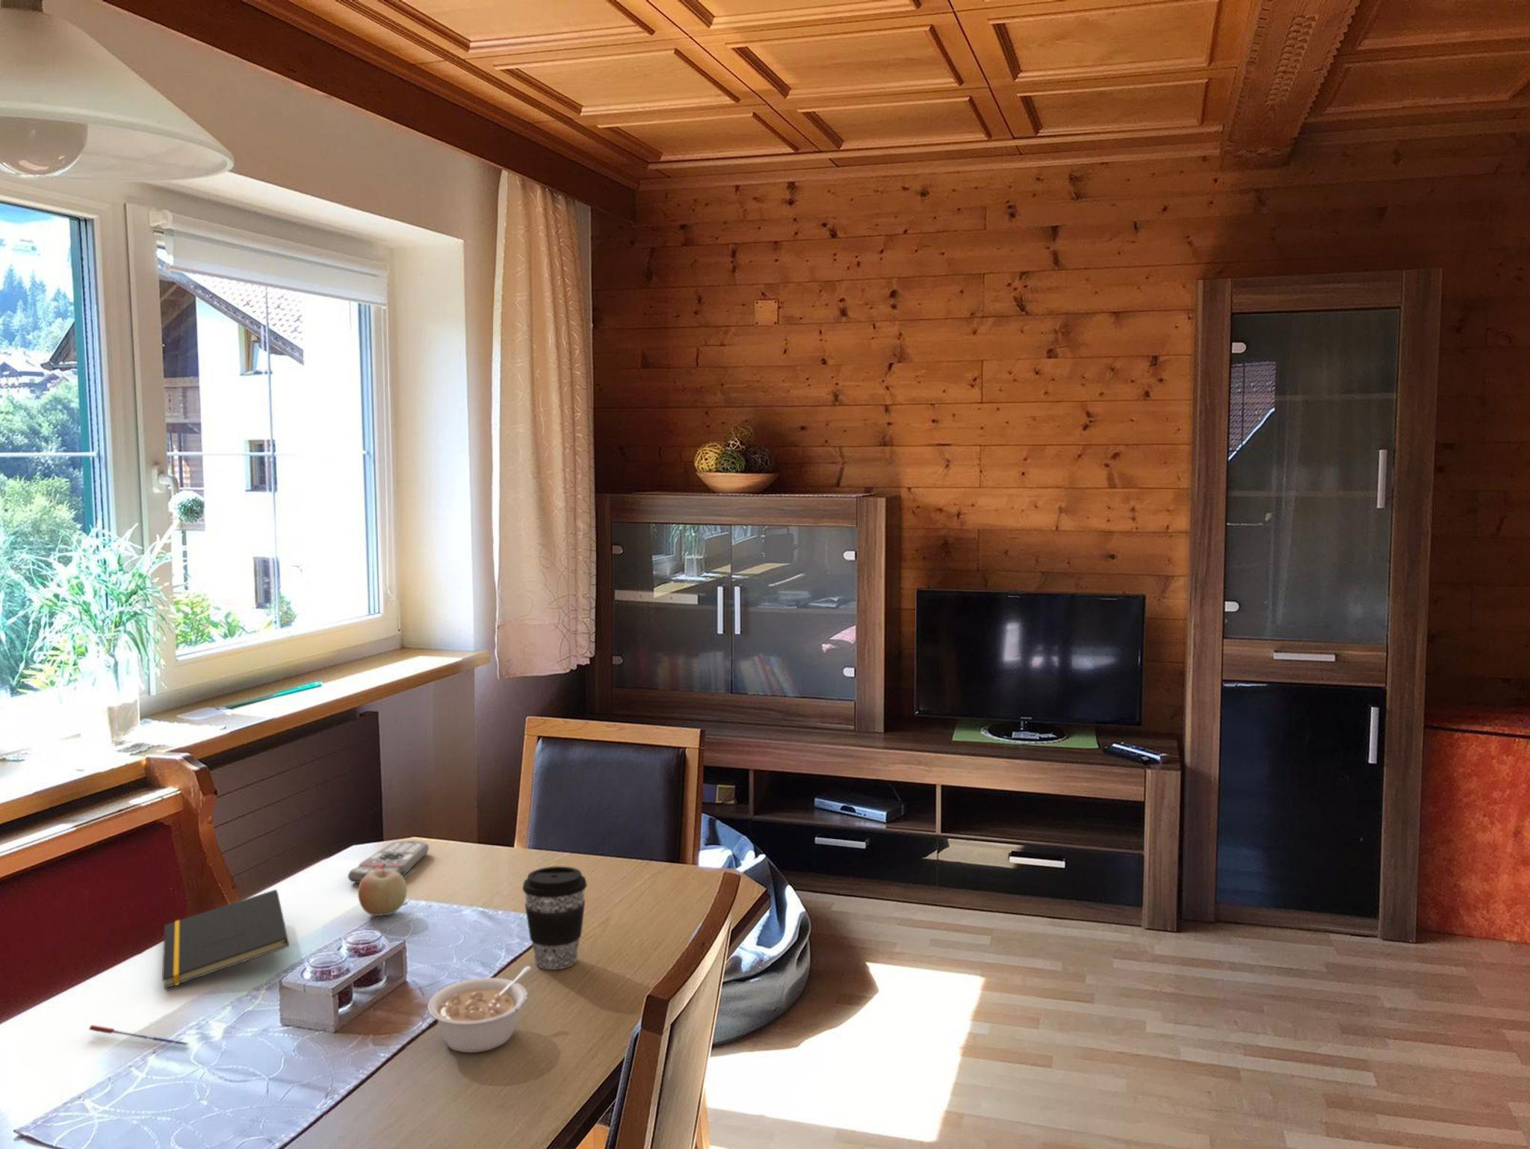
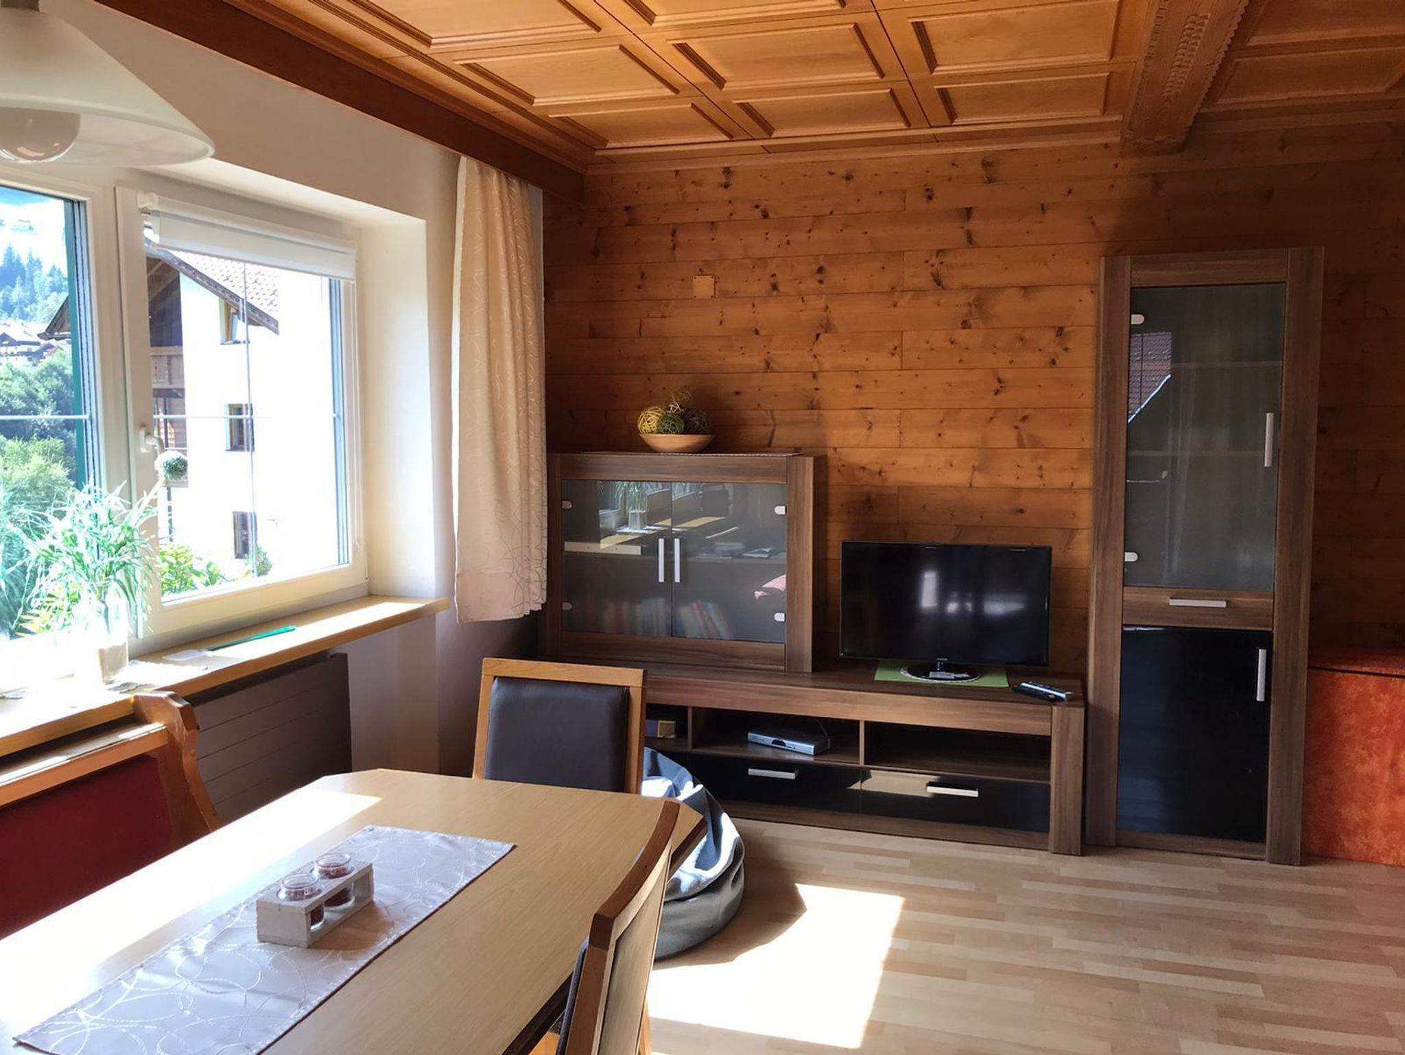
- fruit [357,864,408,916]
- notepad [162,890,290,990]
- remote control [348,840,430,883]
- legume [427,966,532,1054]
- coffee cup [521,865,588,970]
- pen [88,1025,189,1048]
